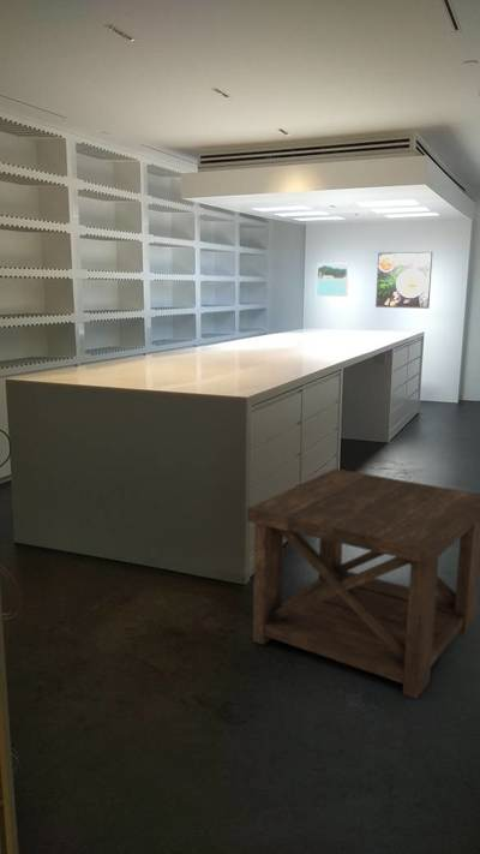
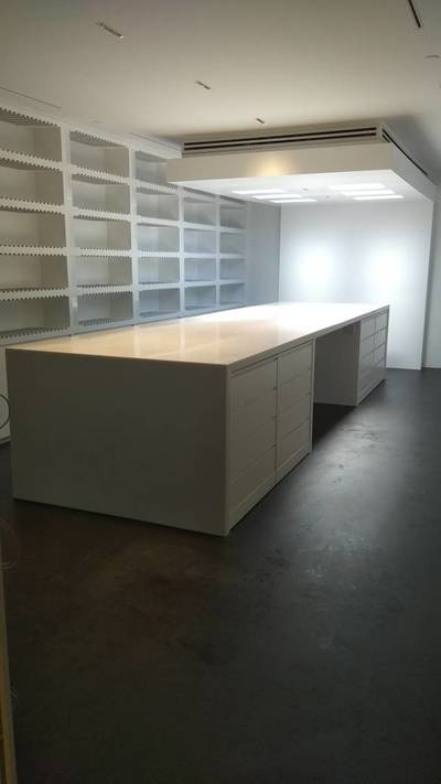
- side table [246,467,480,700]
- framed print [316,263,350,298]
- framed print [374,251,433,310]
